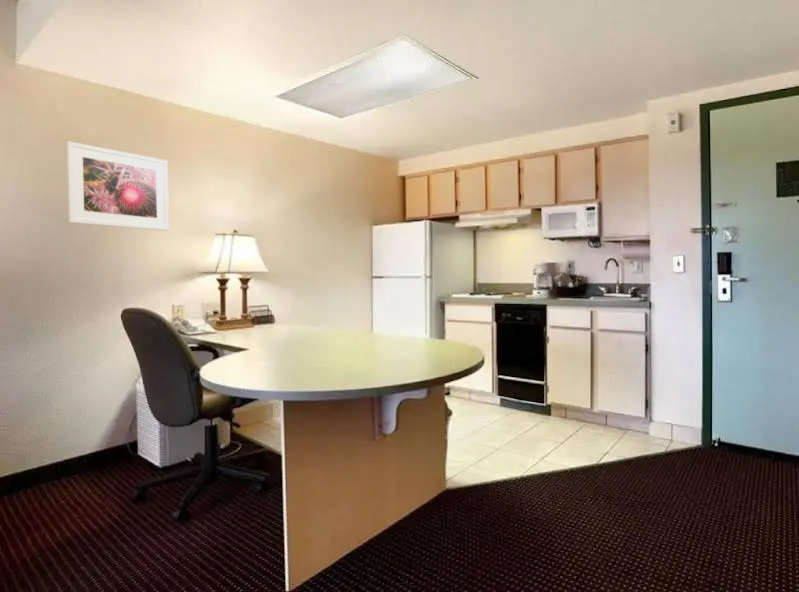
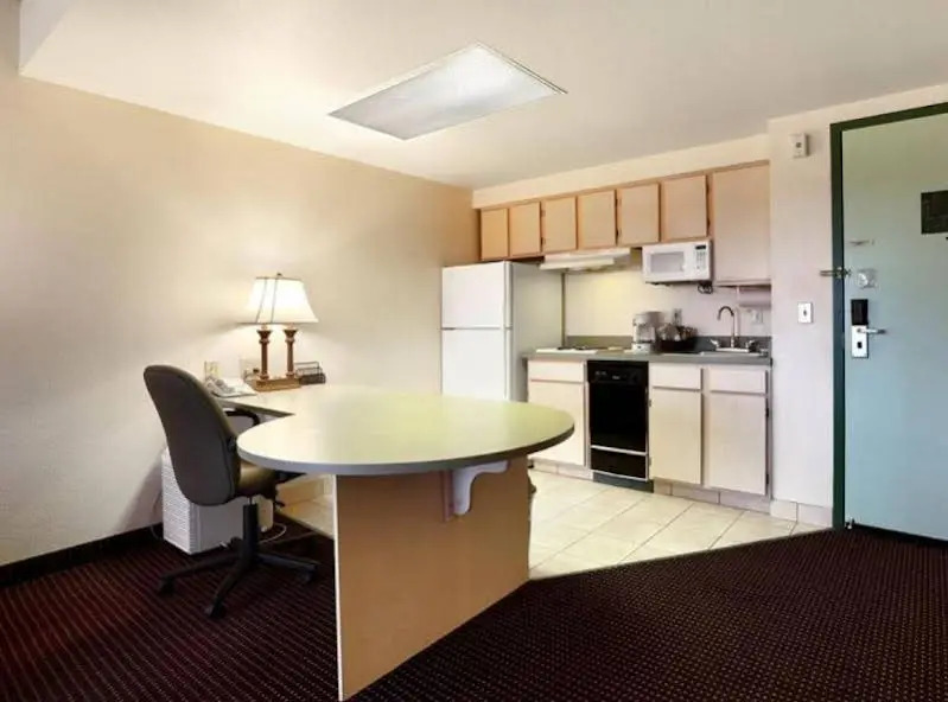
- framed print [66,140,170,232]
